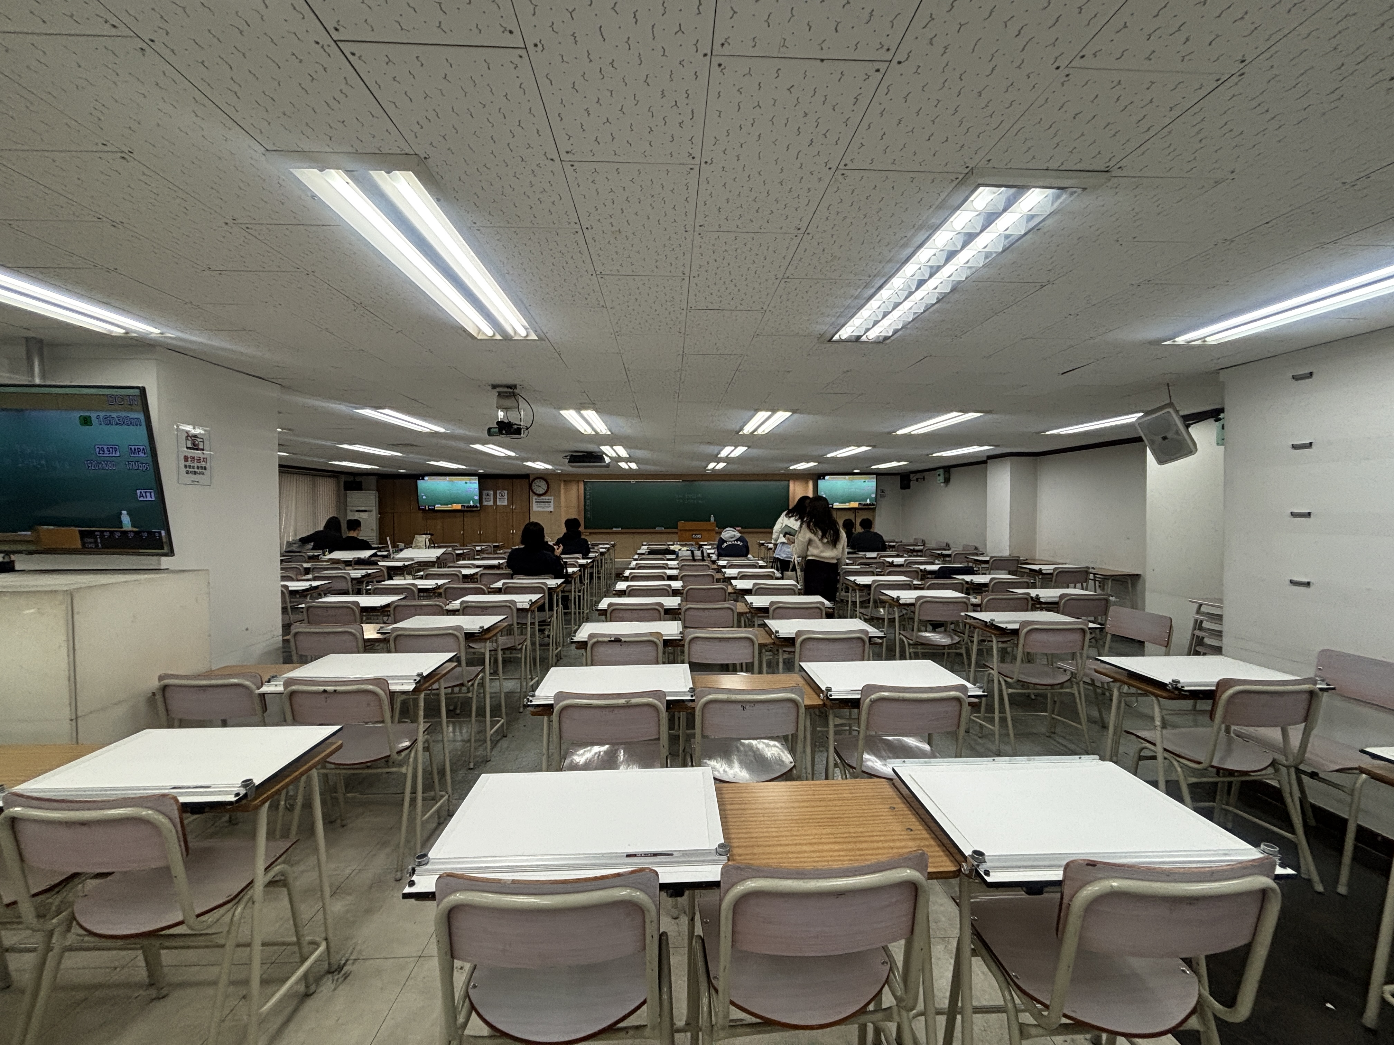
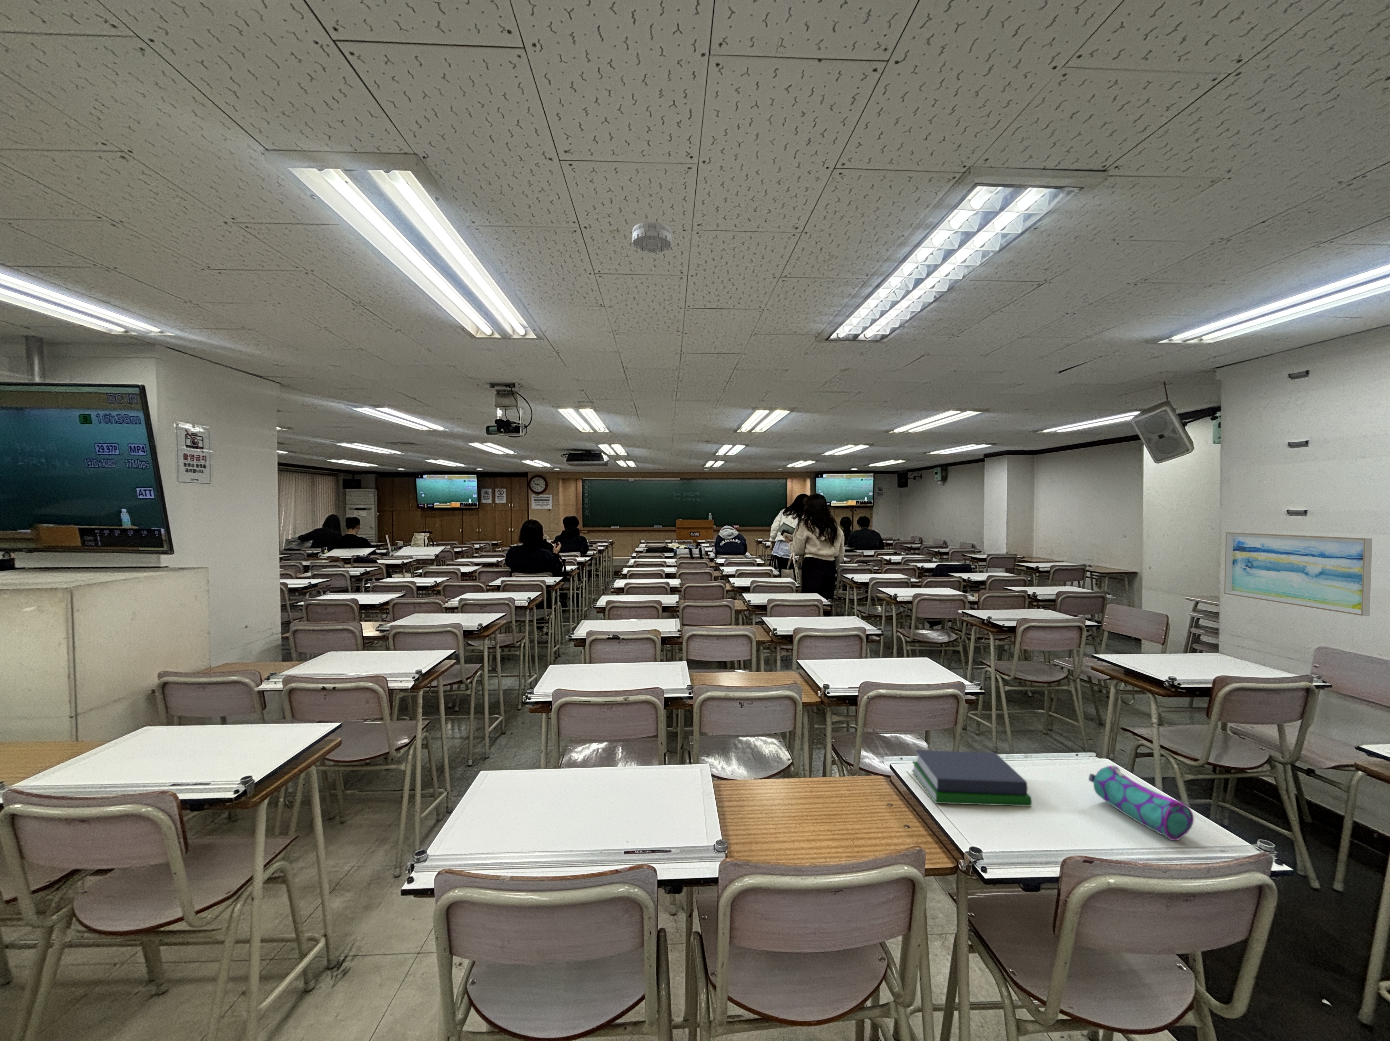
+ smoke detector [632,221,672,254]
+ pencil case [1088,765,1194,841]
+ book [912,749,1032,807]
+ wall art [1224,531,1372,617]
